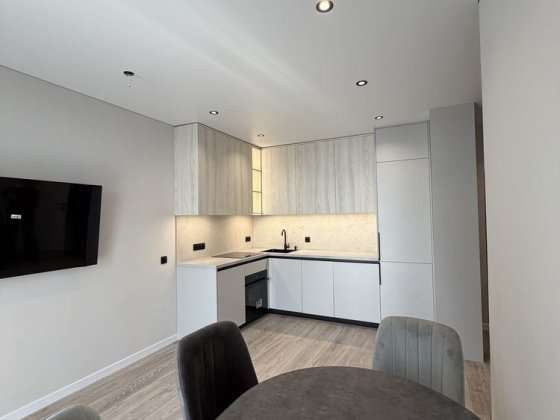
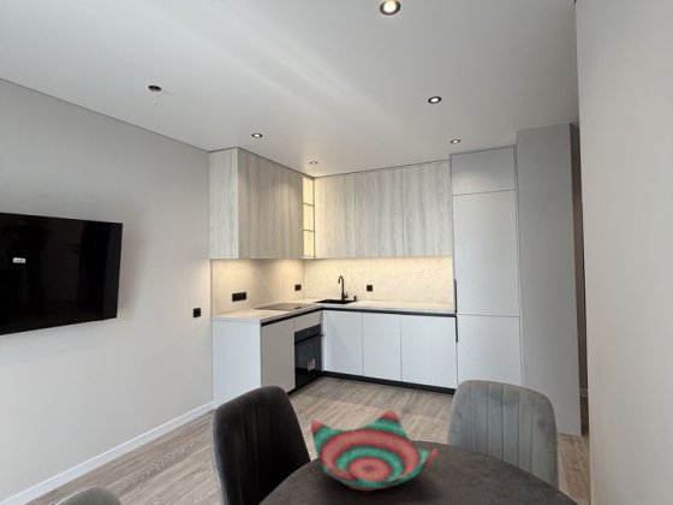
+ decorative bowl [310,408,439,493]
